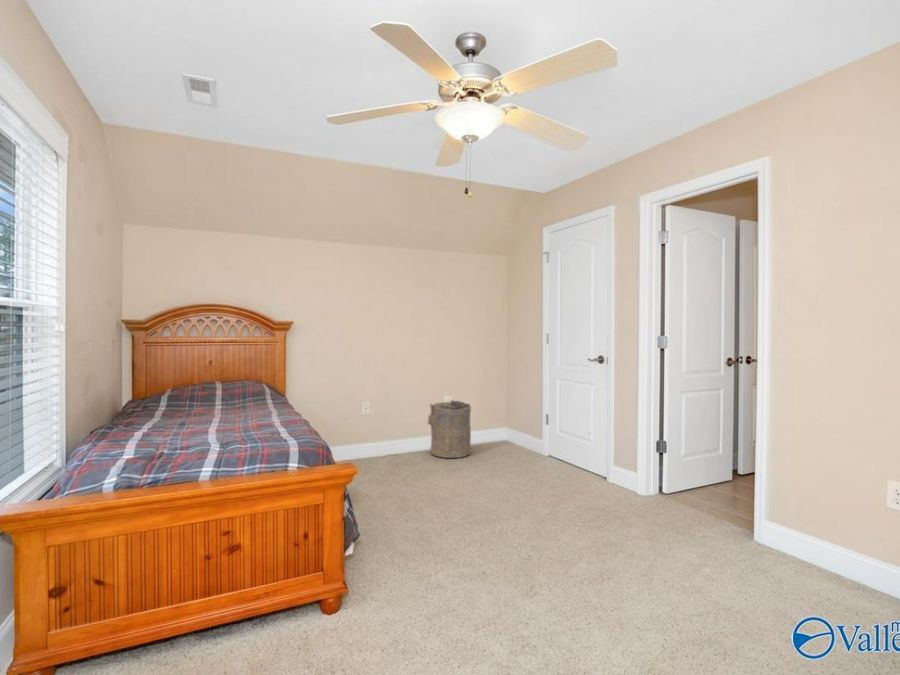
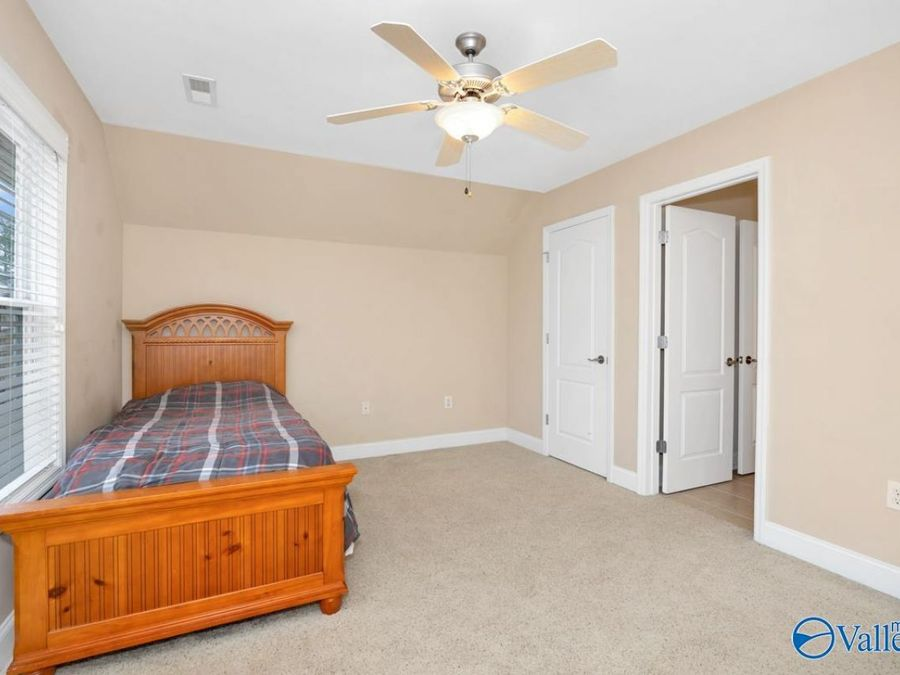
- laundry hamper [426,399,472,459]
